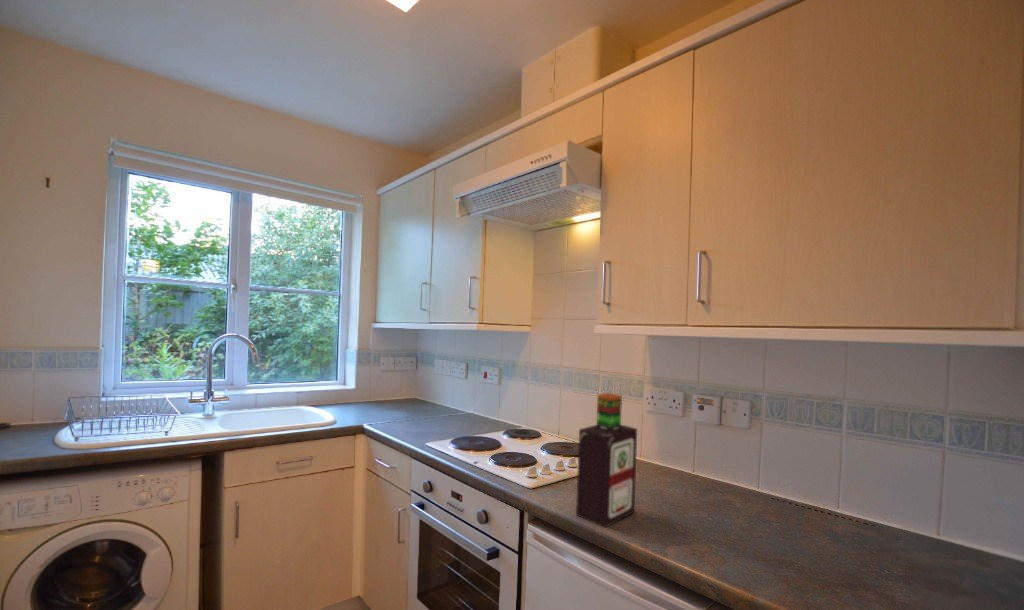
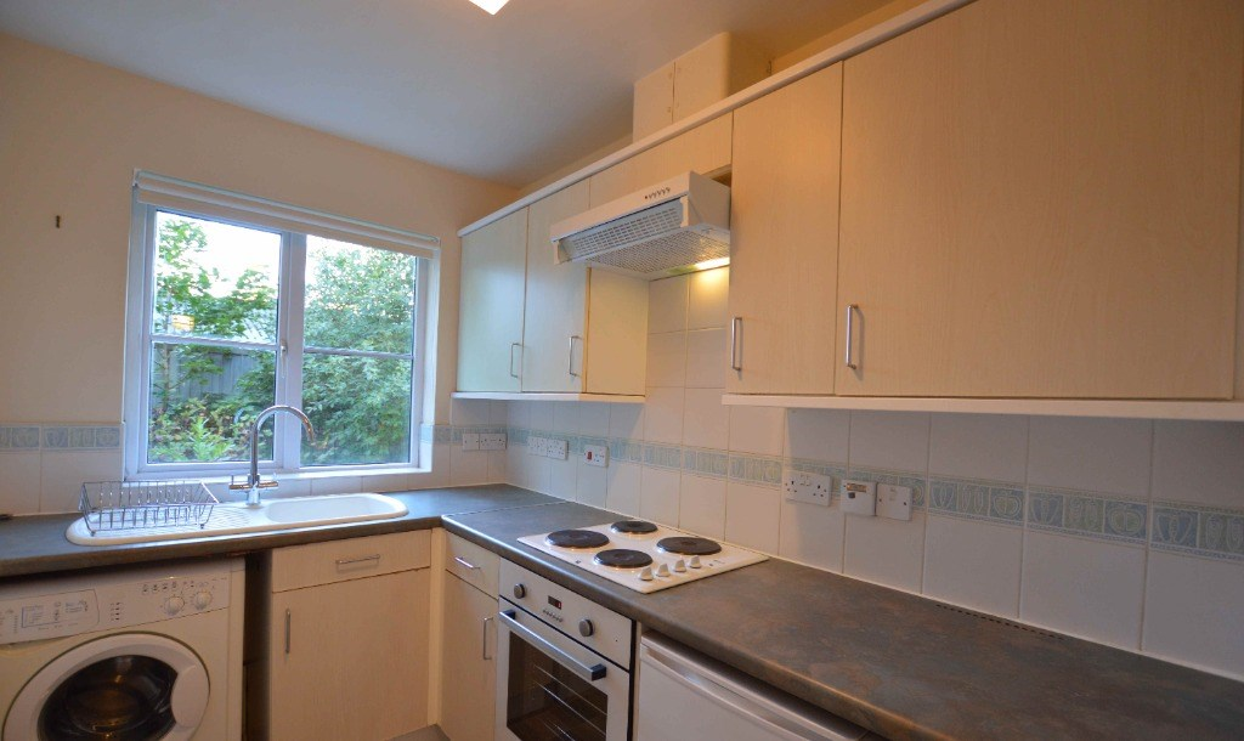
- bottle [575,392,638,528]
